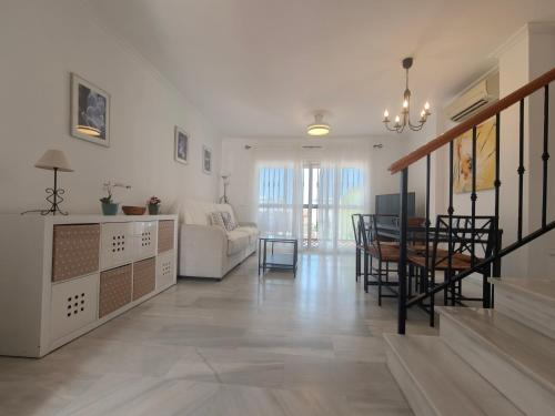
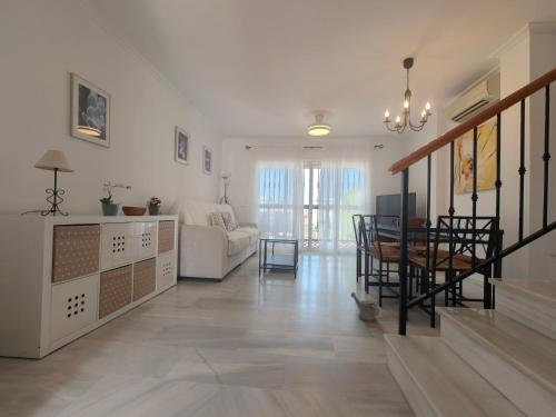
+ watering can [350,291,380,322]
